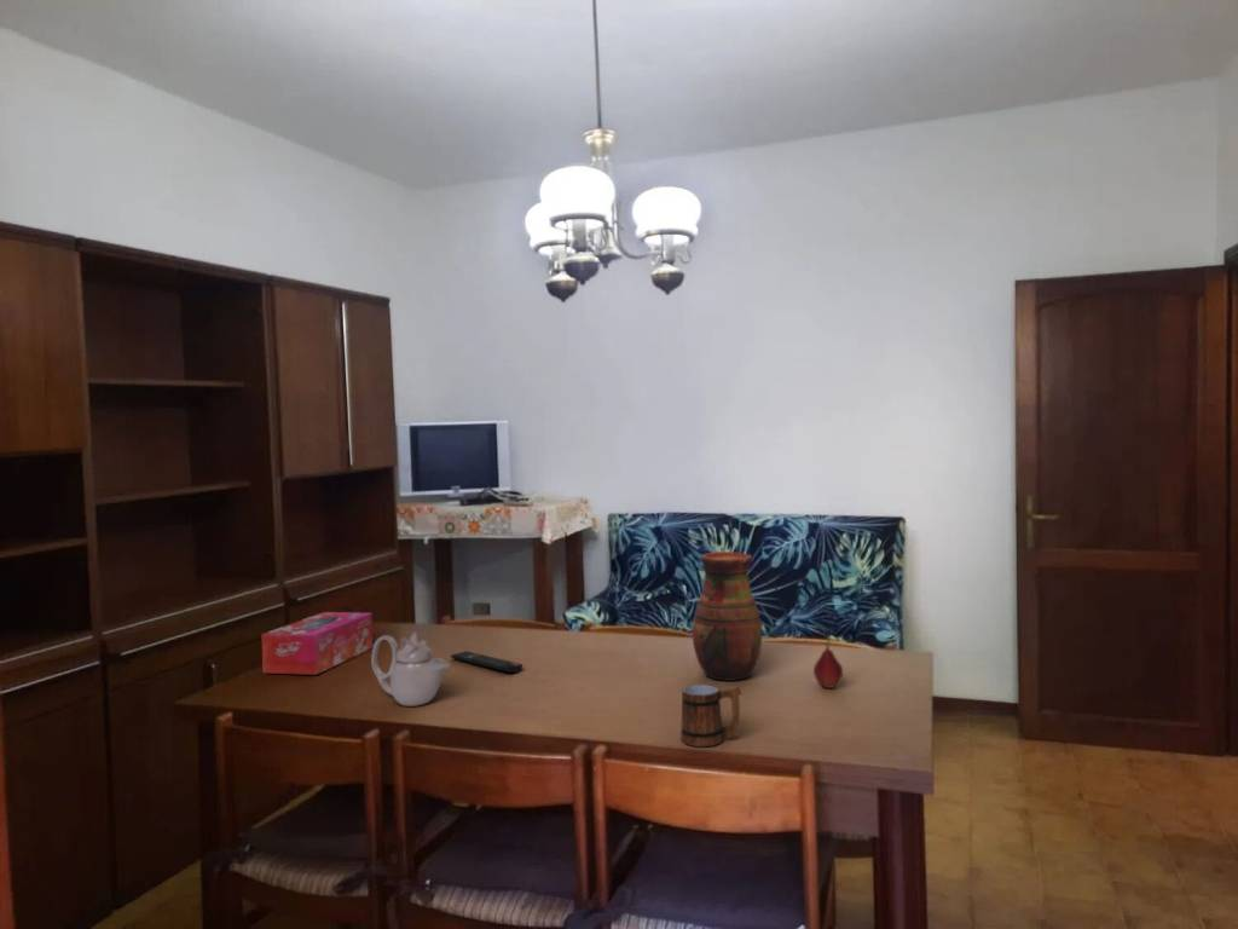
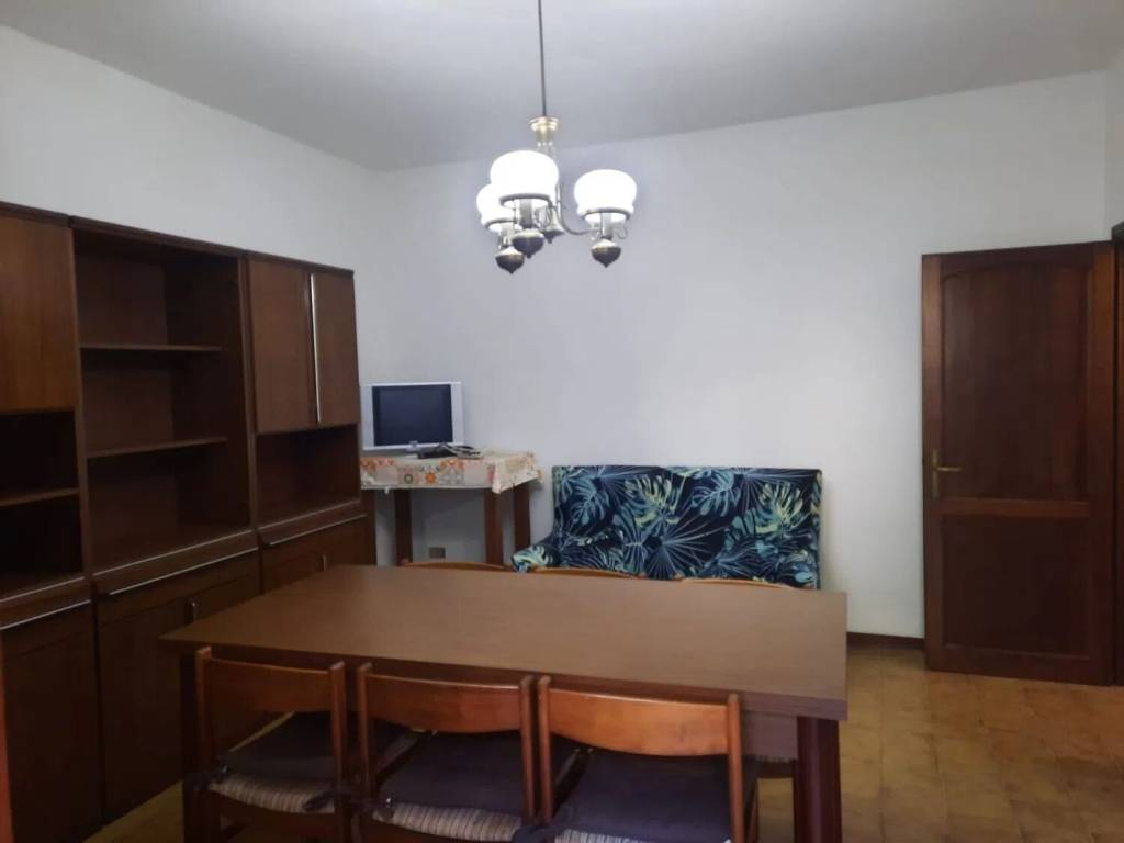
- tissue box [260,611,374,676]
- mug [679,683,742,748]
- fruit [812,634,844,689]
- teapot [370,630,451,708]
- vase [692,550,763,682]
- remote control [450,650,523,674]
